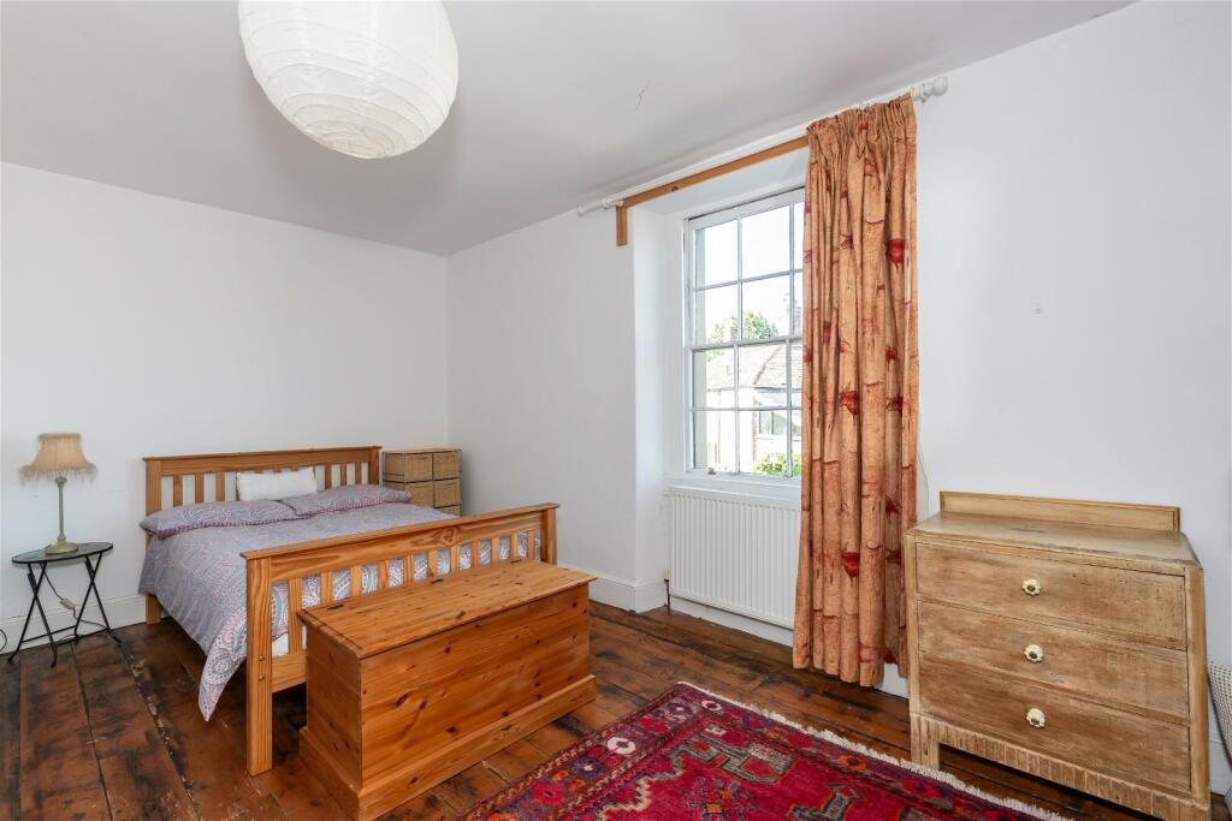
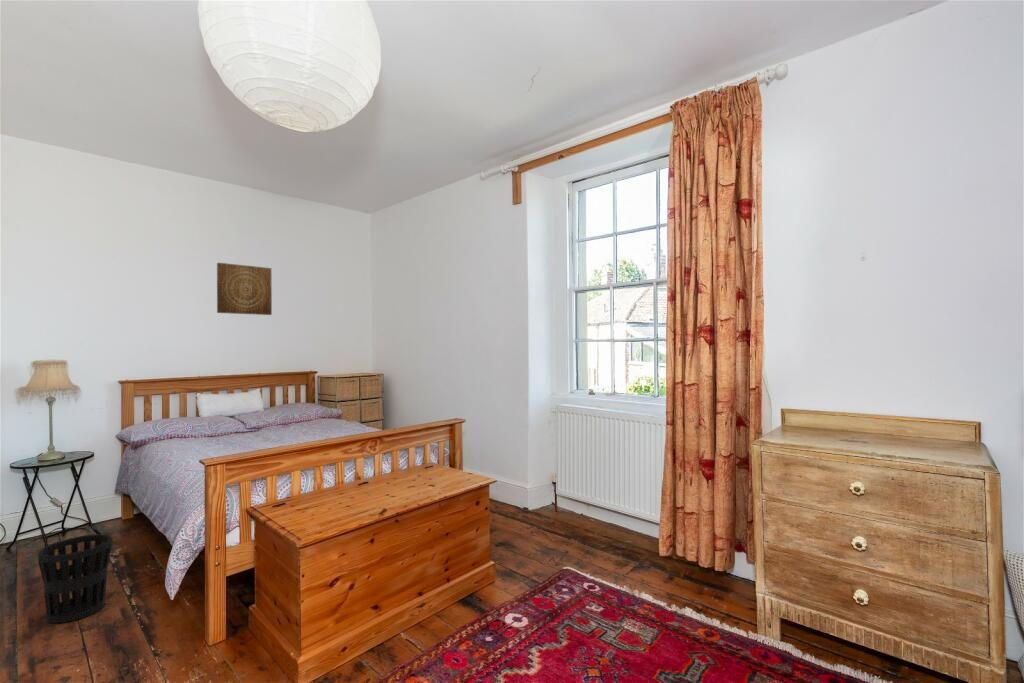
+ wall art [216,262,273,316]
+ wastebasket [37,533,114,624]
